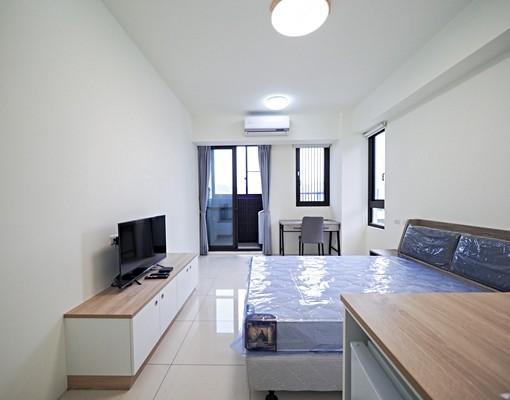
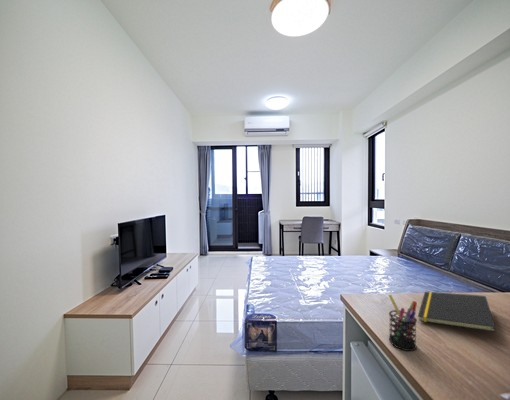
+ notepad [417,291,497,333]
+ pen holder [387,294,418,352]
